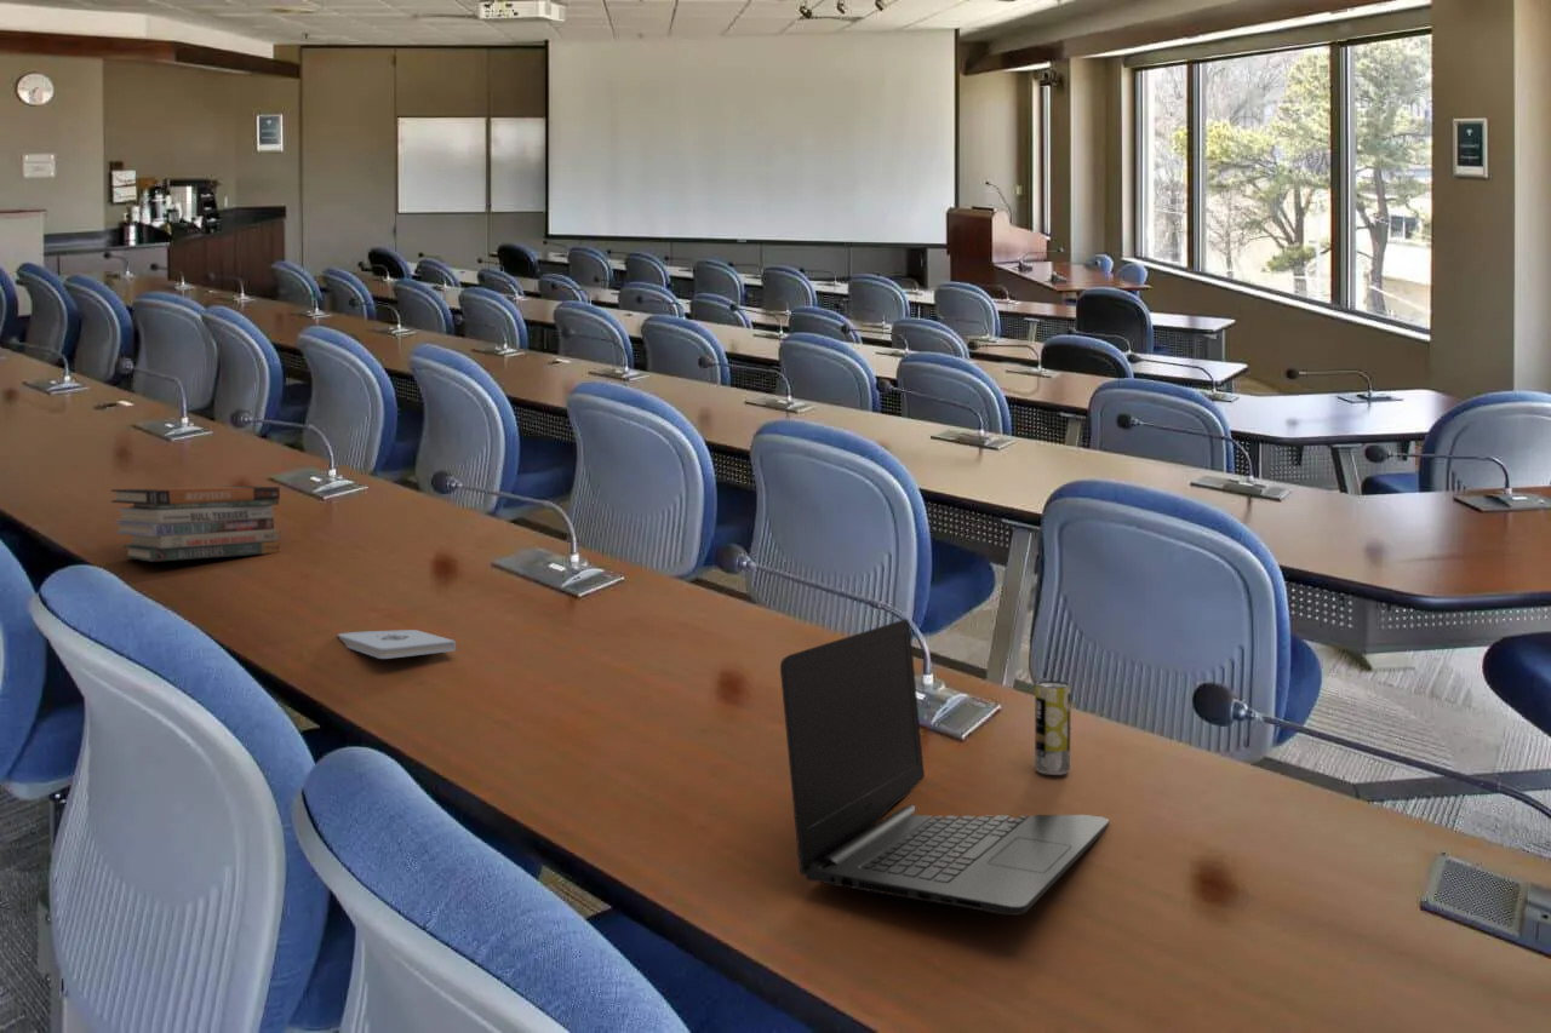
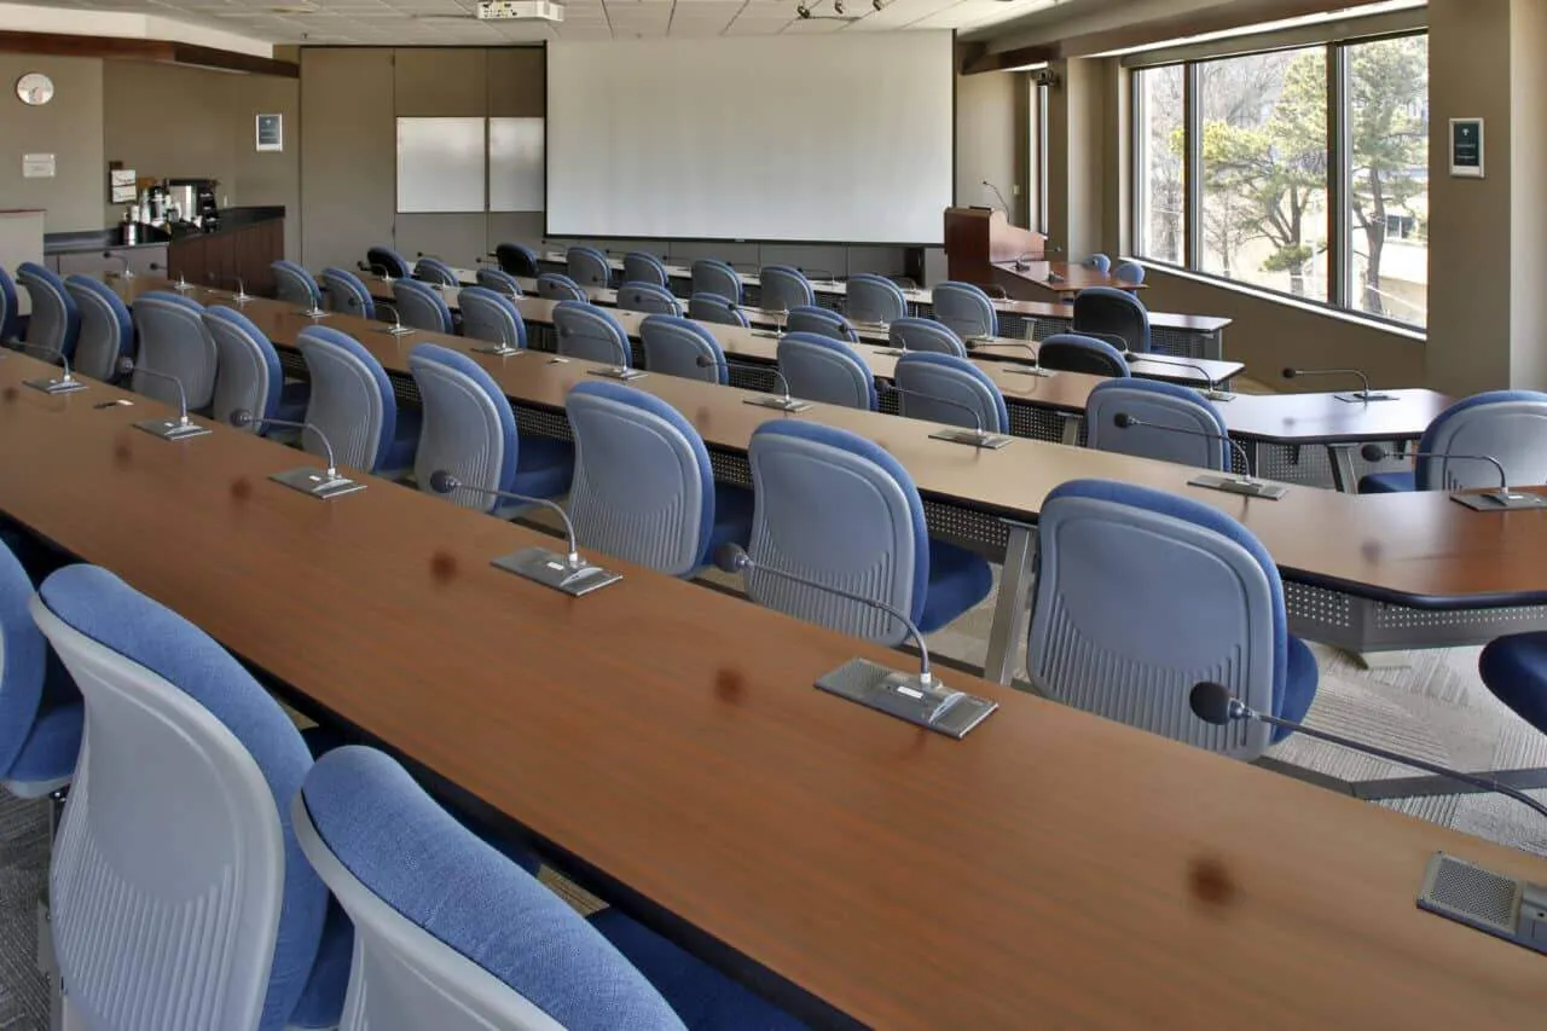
- notepad [337,629,457,660]
- laptop [779,618,1110,917]
- beverage can [1034,679,1072,776]
- book stack [110,484,281,563]
